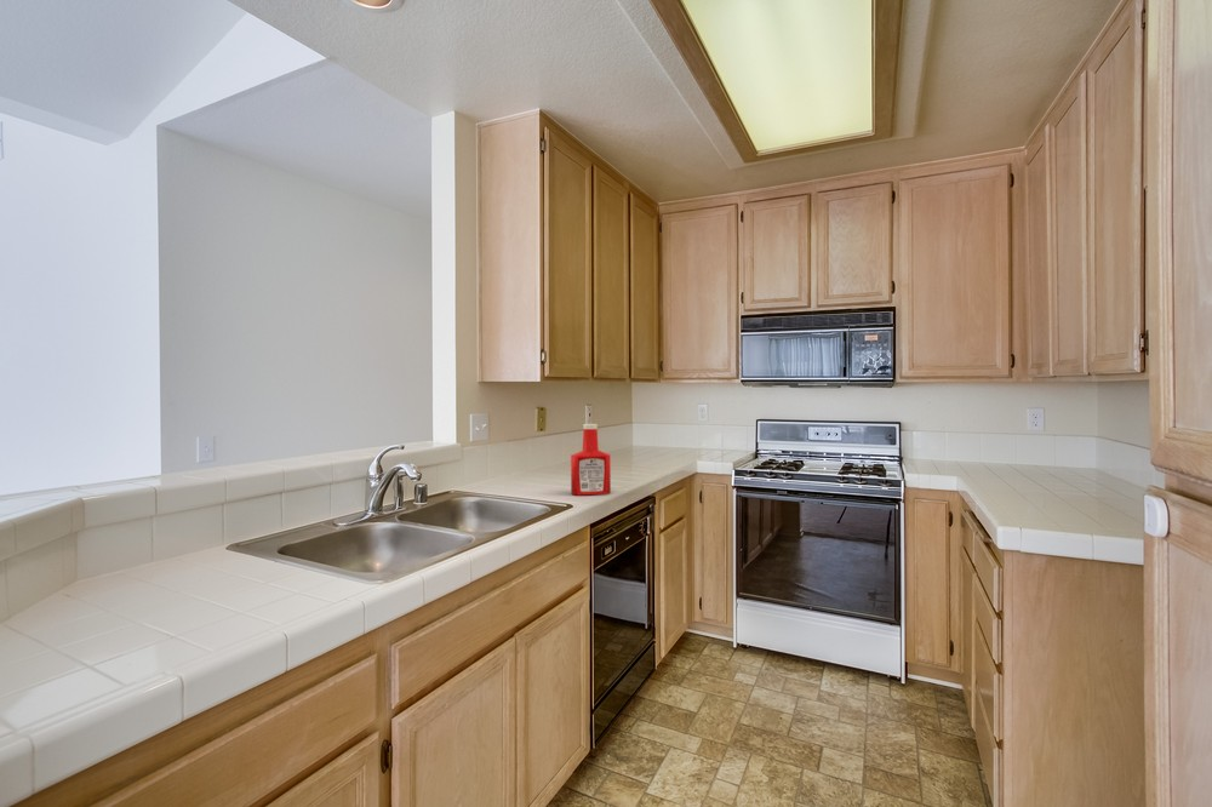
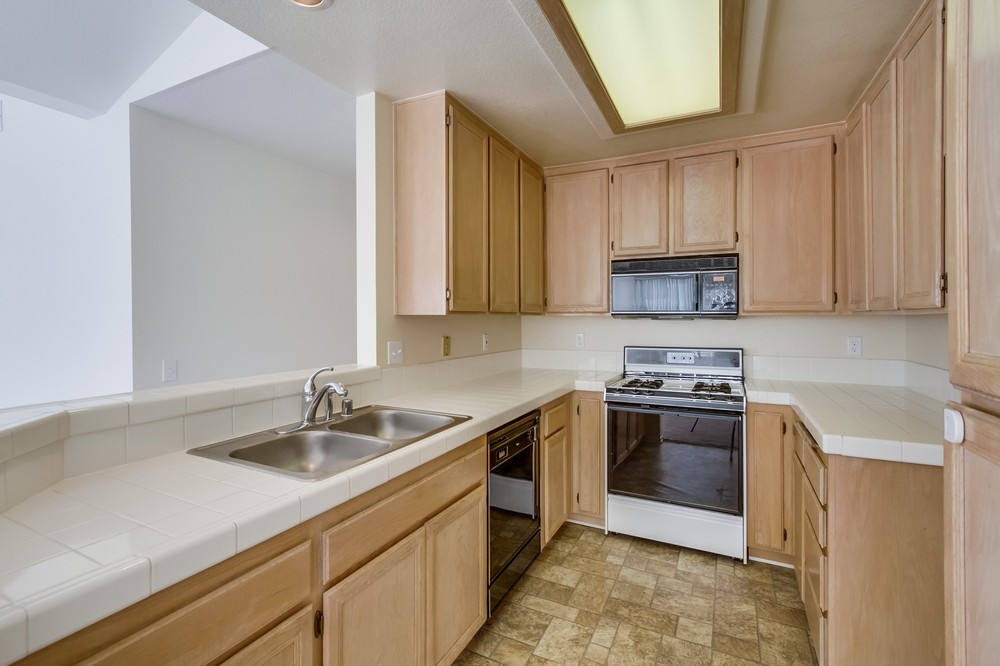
- soap bottle [570,423,612,497]
